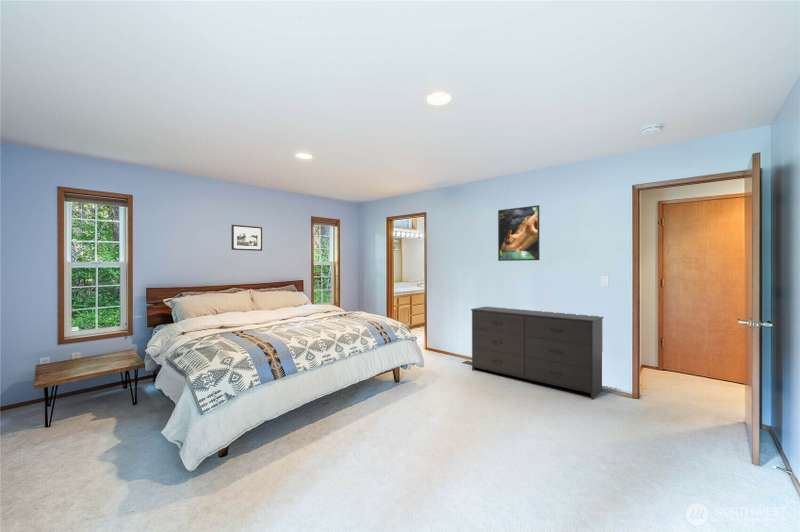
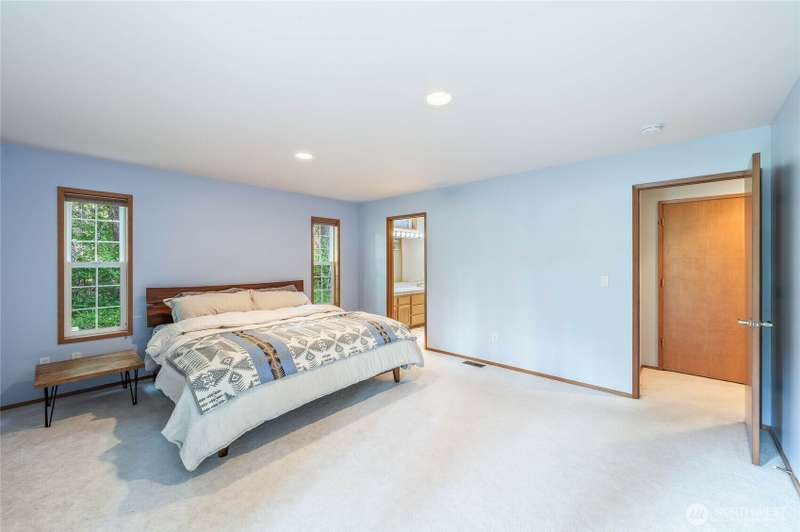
- picture frame [231,224,263,252]
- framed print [497,204,541,262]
- dresser [470,306,604,400]
